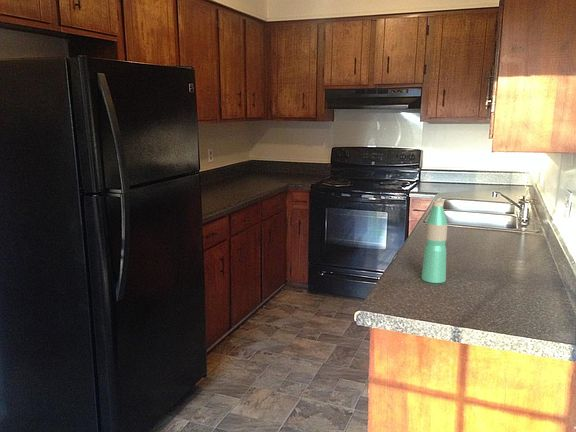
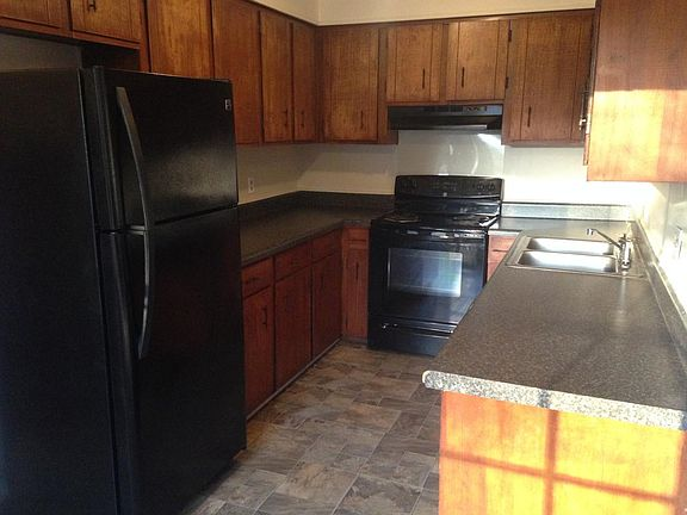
- water bottle [421,200,448,284]
